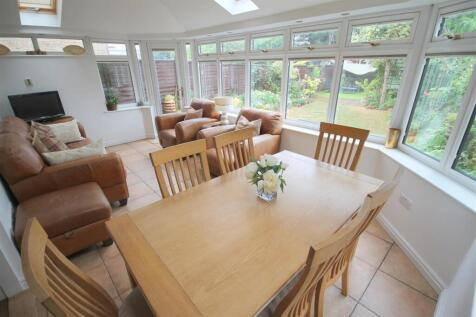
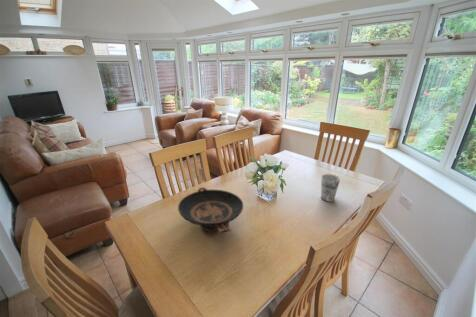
+ decorative bowl [177,186,244,234]
+ cup [320,173,341,202]
